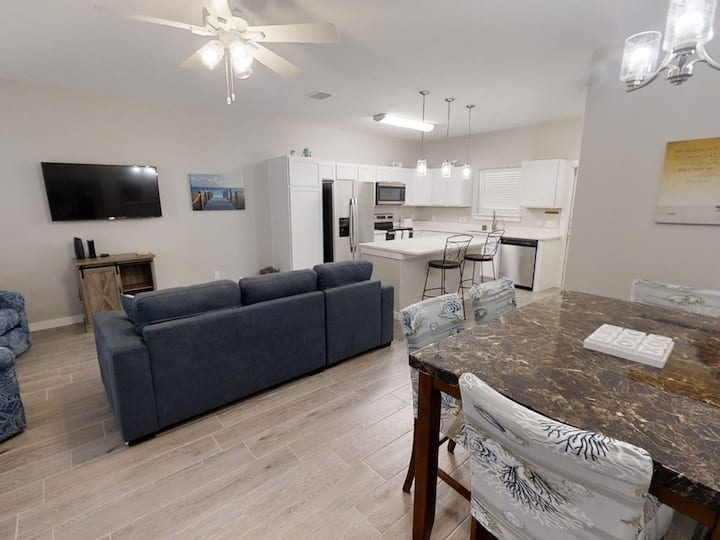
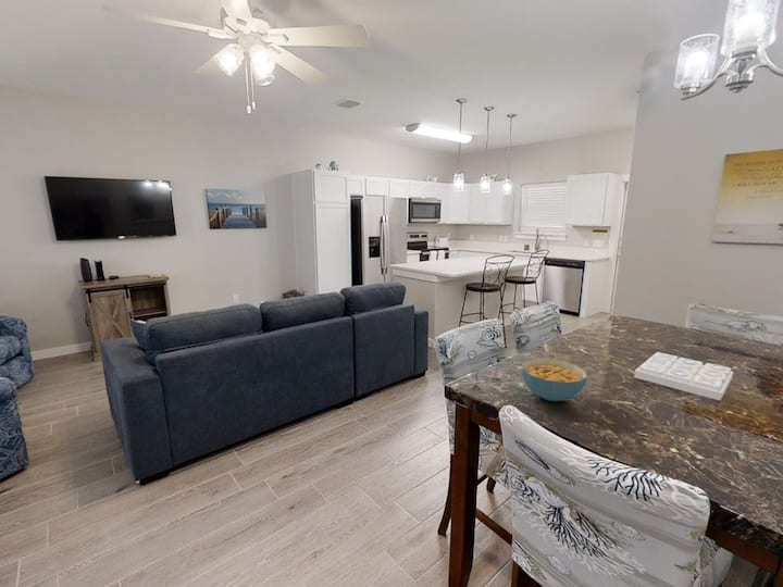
+ cereal bowl [521,358,588,402]
